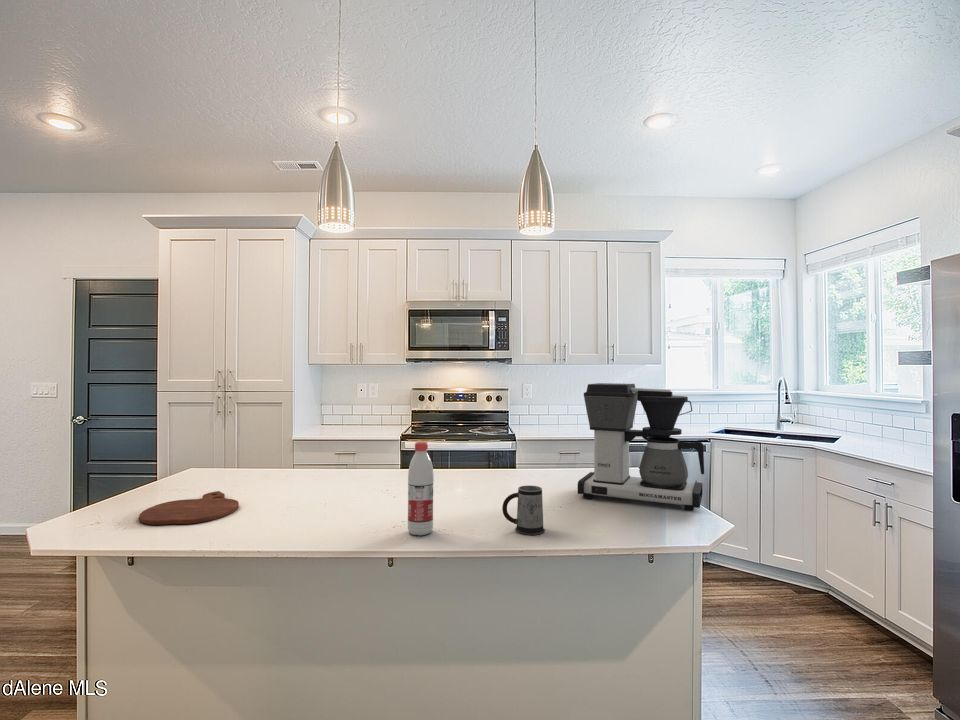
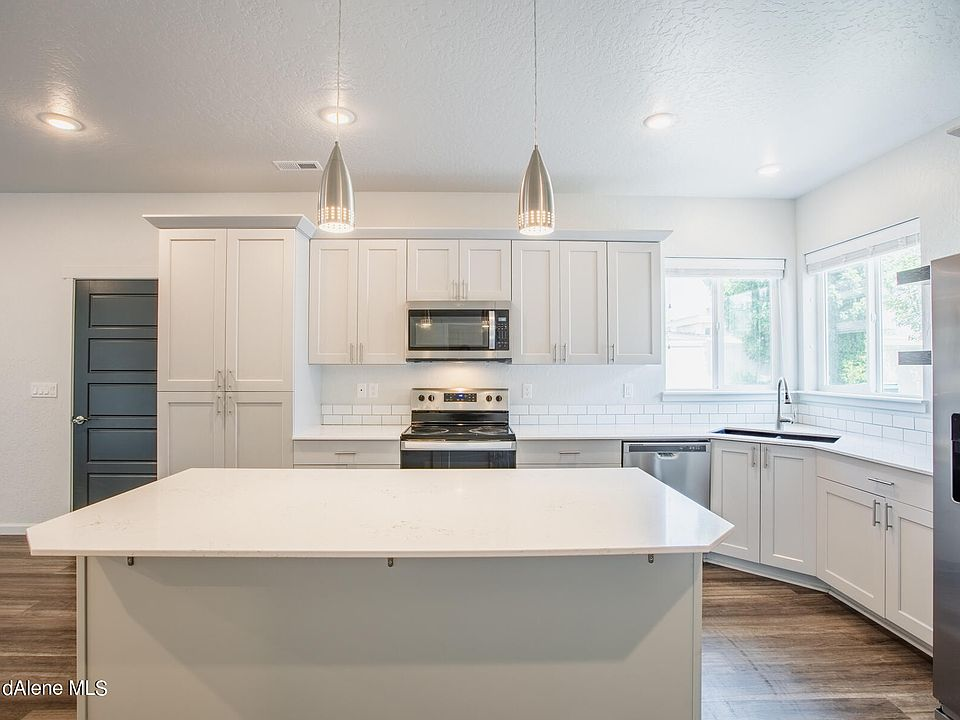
- coffee maker [577,382,705,512]
- cutting board [138,490,240,526]
- mug [501,485,546,536]
- water bottle [407,441,435,536]
